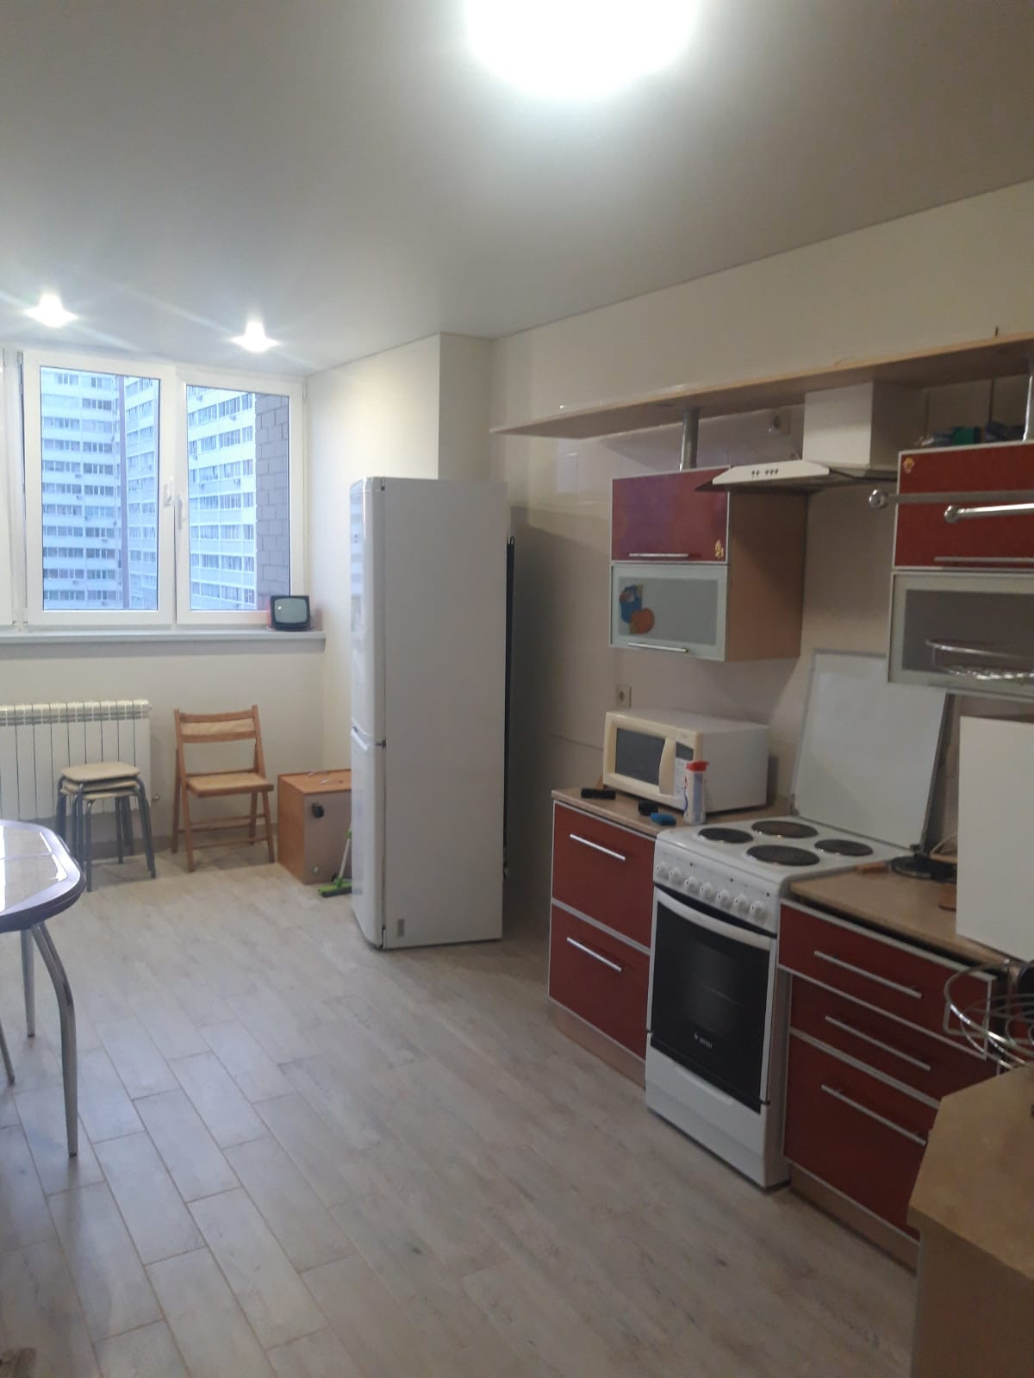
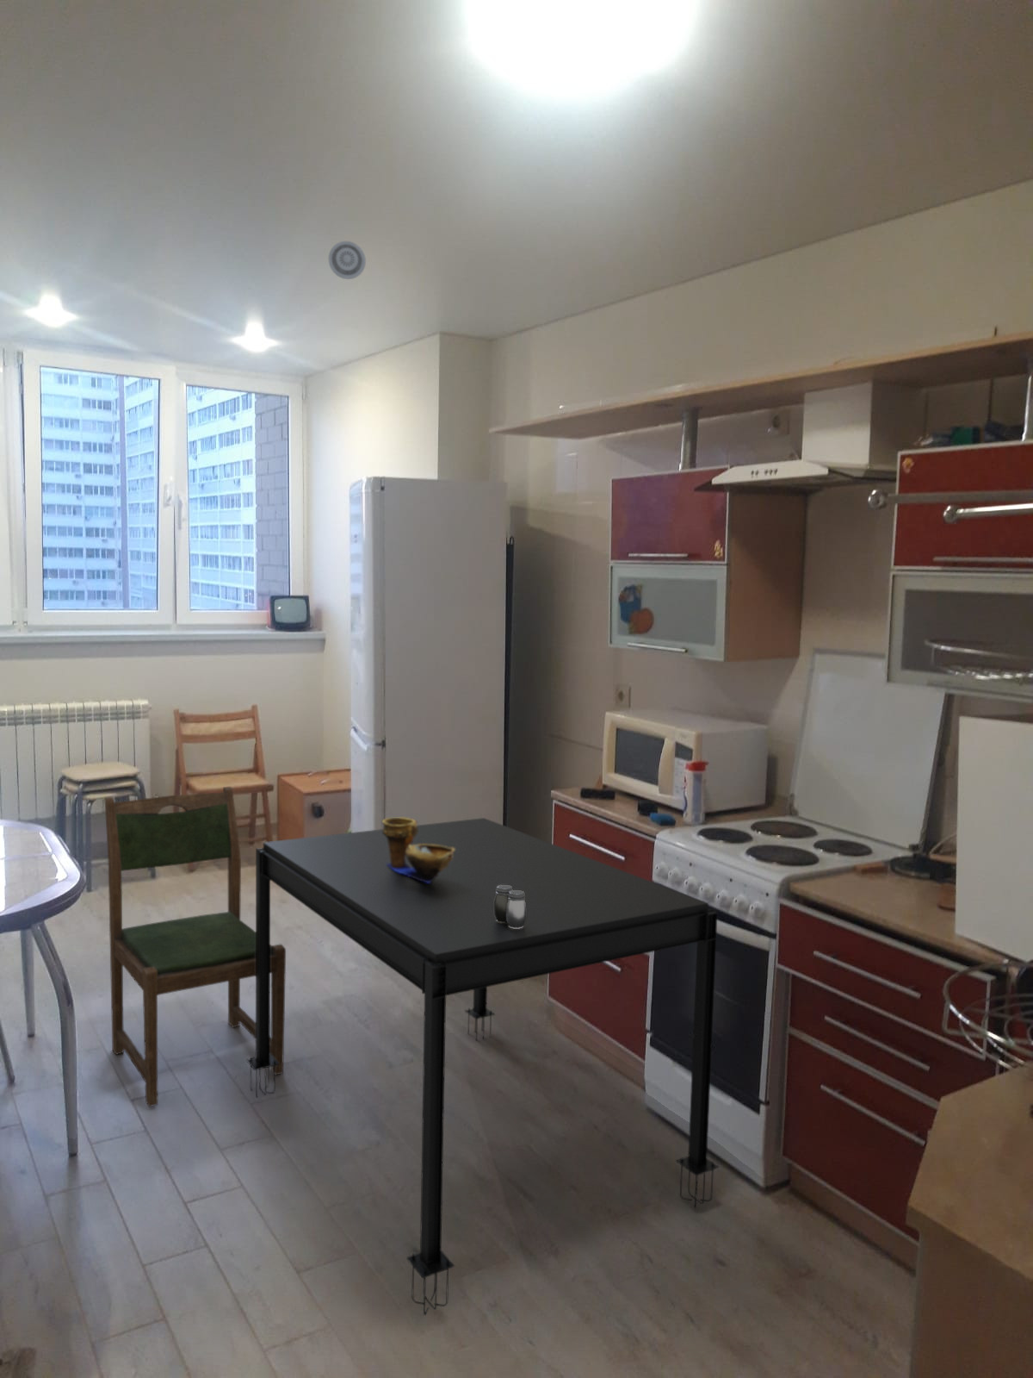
+ dining chair [103,786,286,1108]
+ dining table [245,817,719,1316]
+ salt and pepper shaker [494,885,527,930]
+ decorative bowl [381,817,456,883]
+ smoke detector [327,240,367,280]
